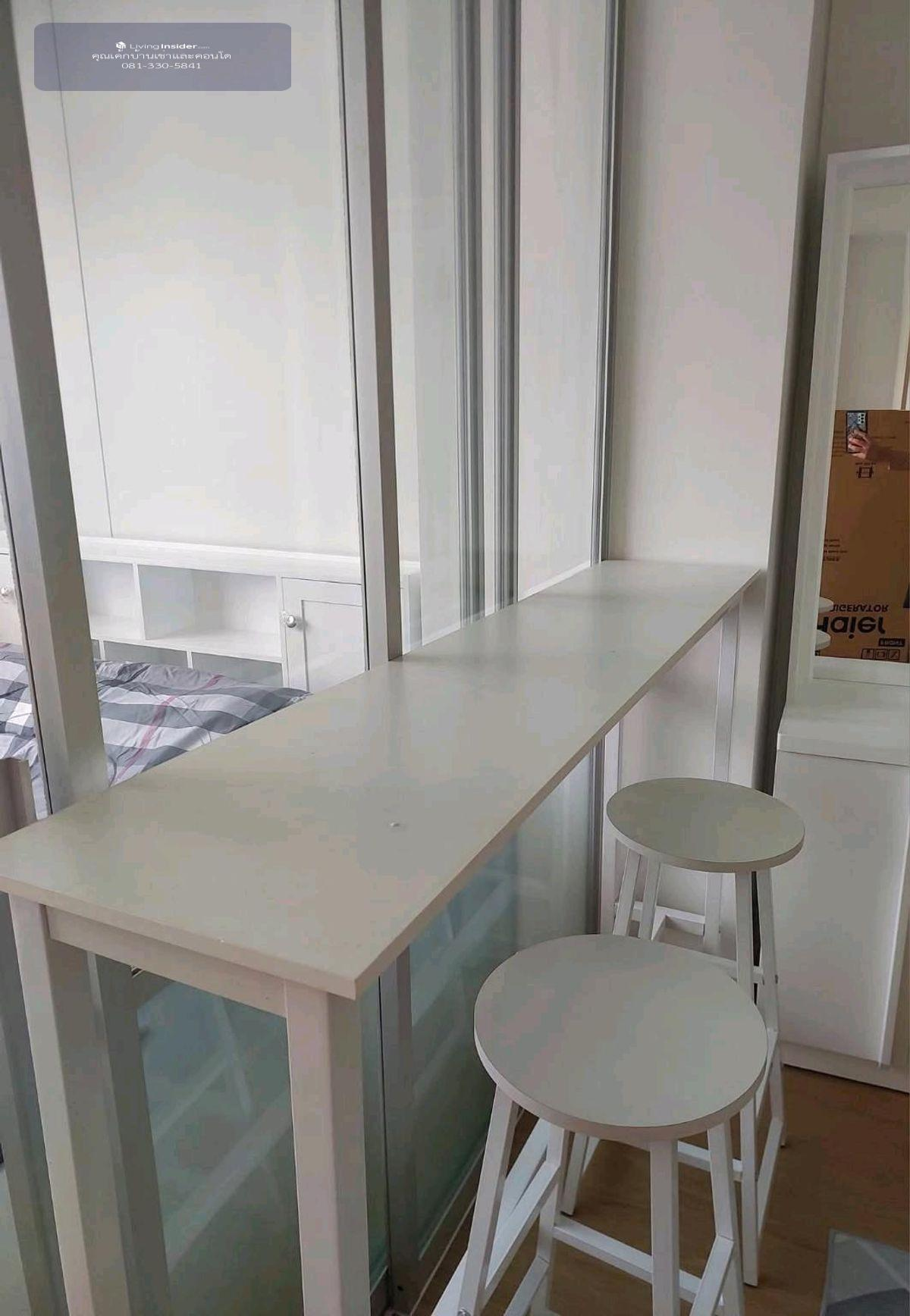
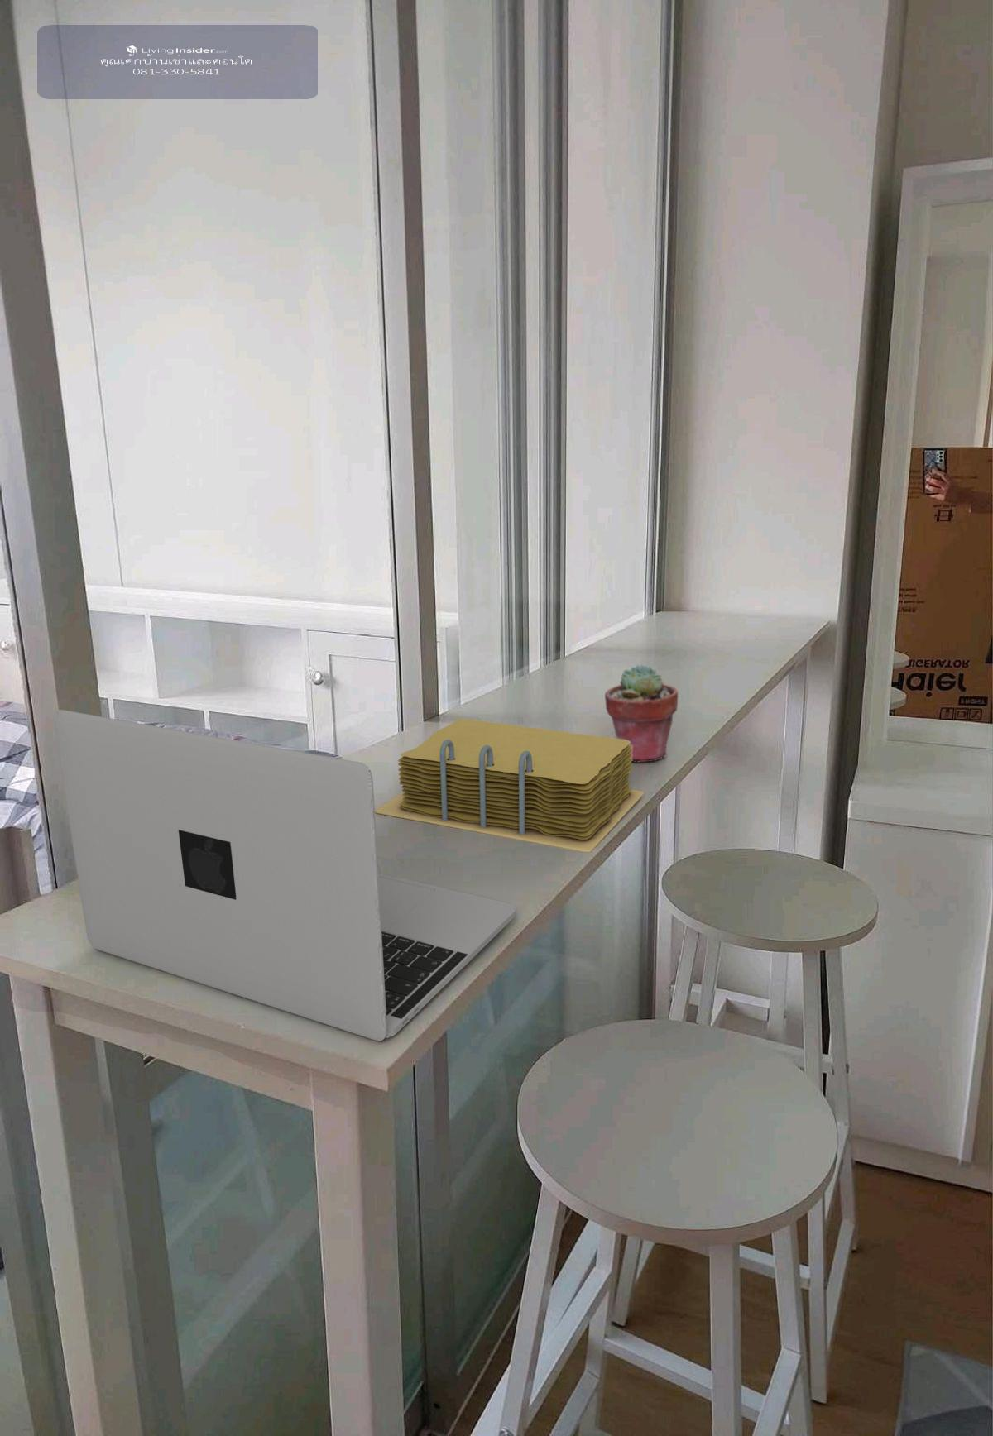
+ potted succulent [605,663,680,763]
+ laptop [52,709,517,1042]
+ notebook [375,719,645,853]
